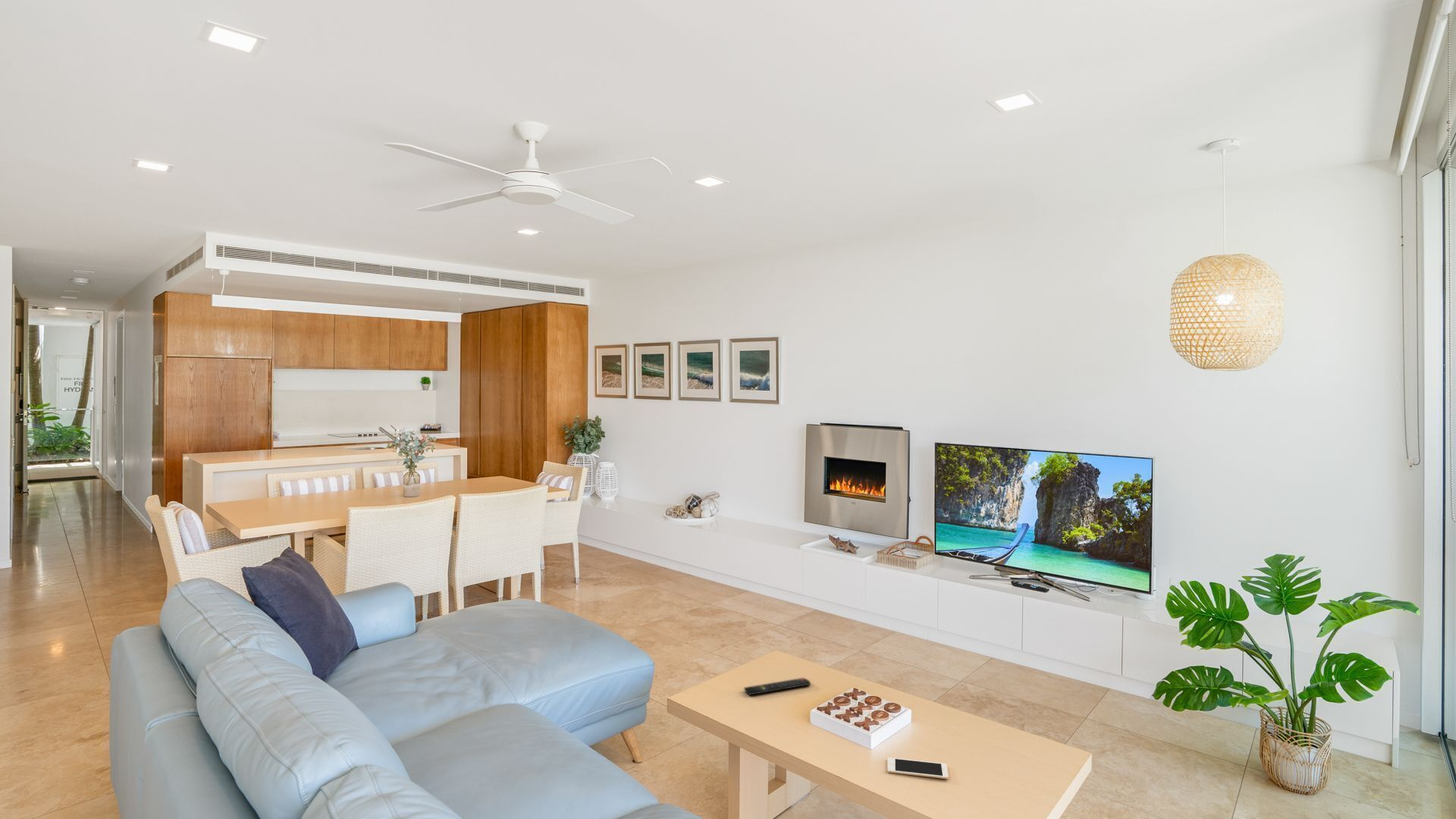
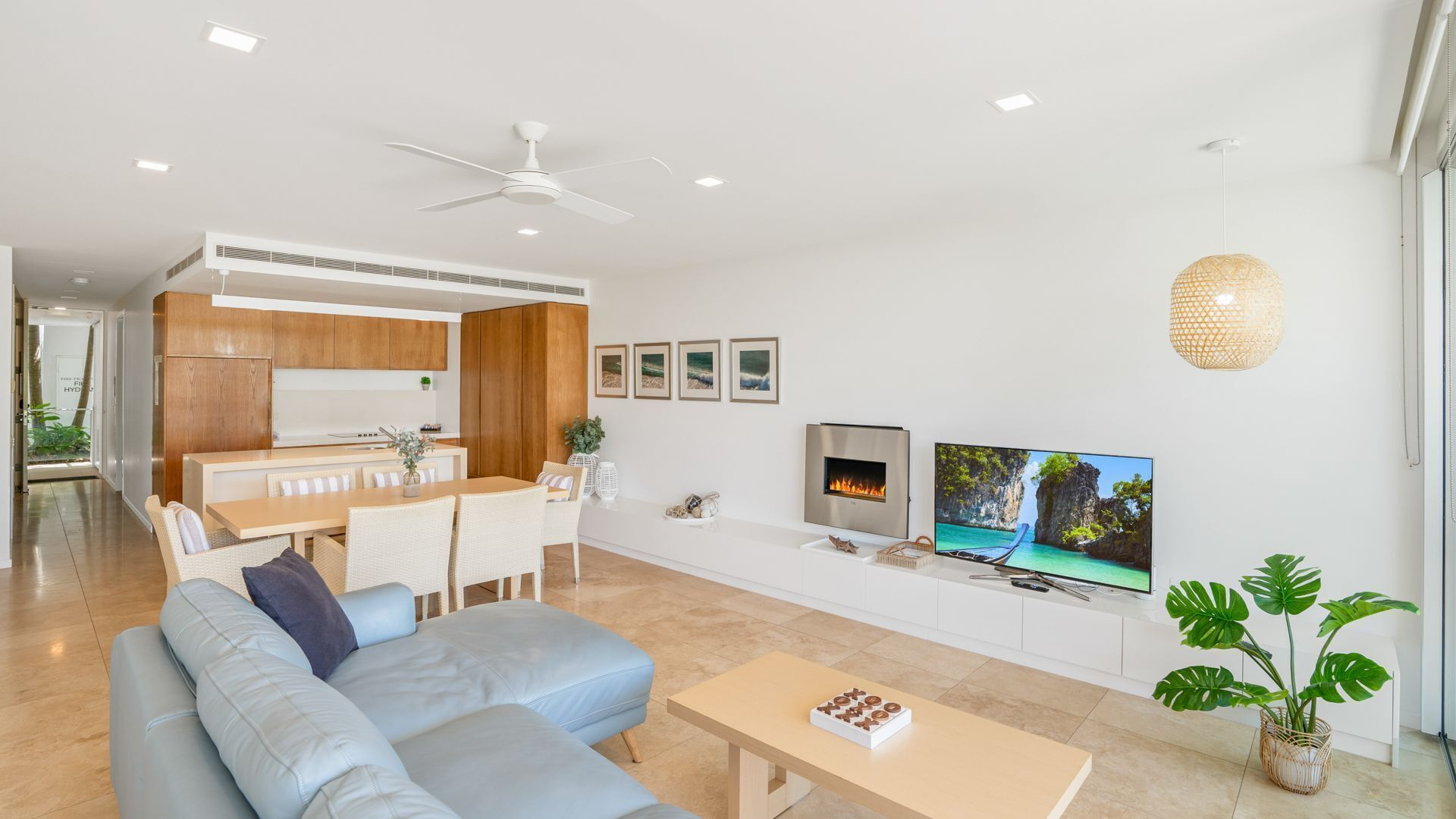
- cell phone [886,757,949,780]
- remote control [743,677,811,696]
